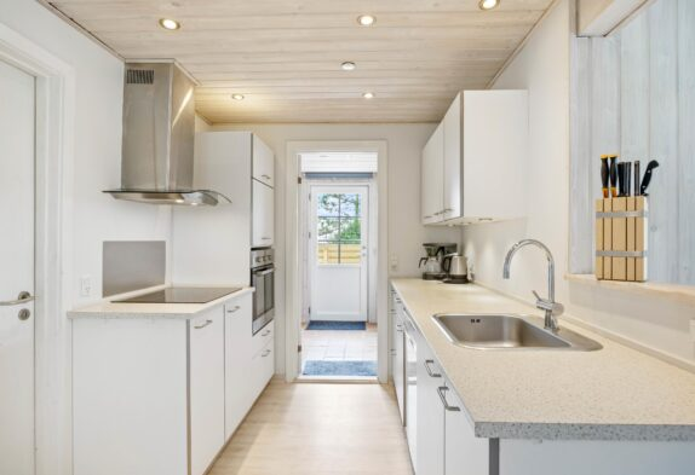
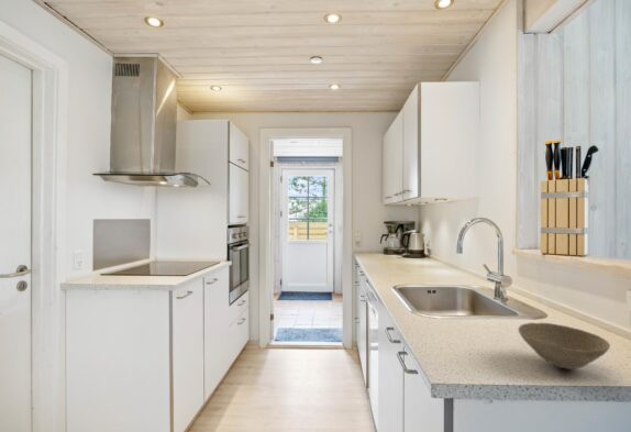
+ bowl [517,322,611,370]
